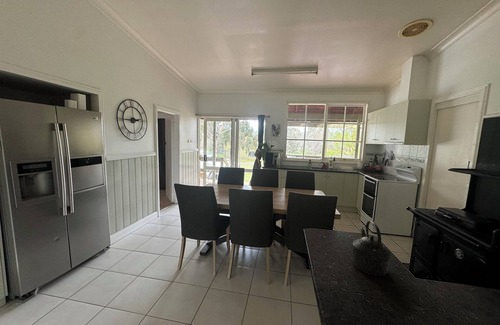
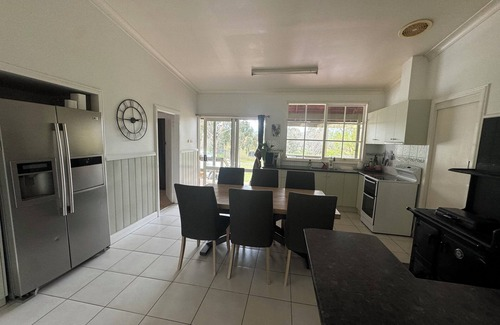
- kettle [351,220,392,277]
